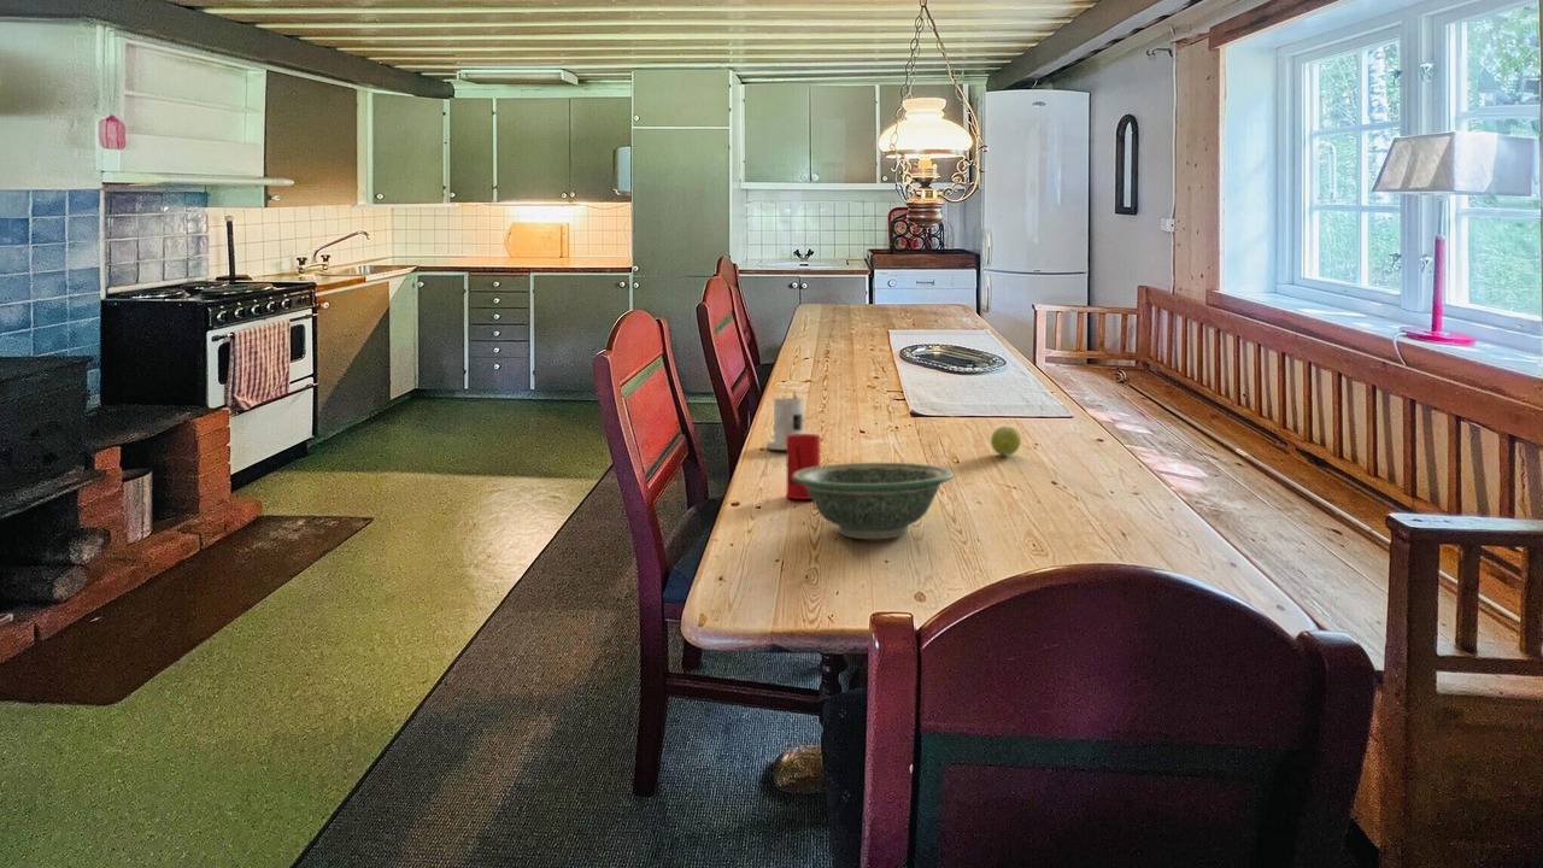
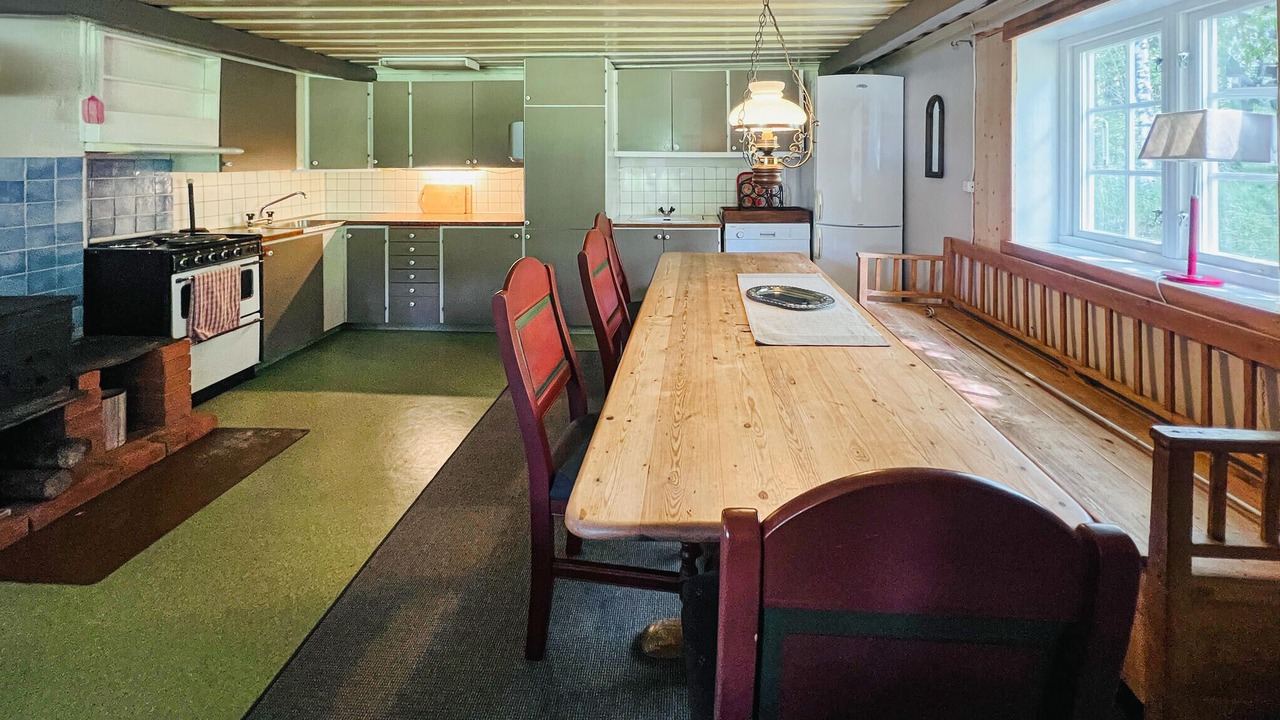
- cup [786,433,821,500]
- bowl [793,462,955,540]
- fruit [990,424,1022,457]
- candle [765,391,805,451]
